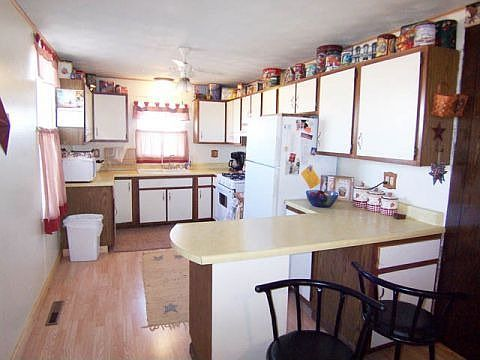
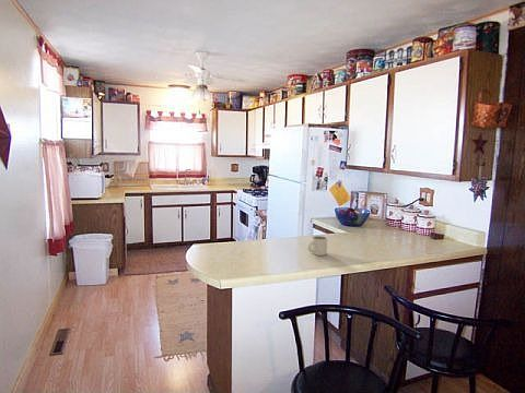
+ mug [307,235,328,257]
